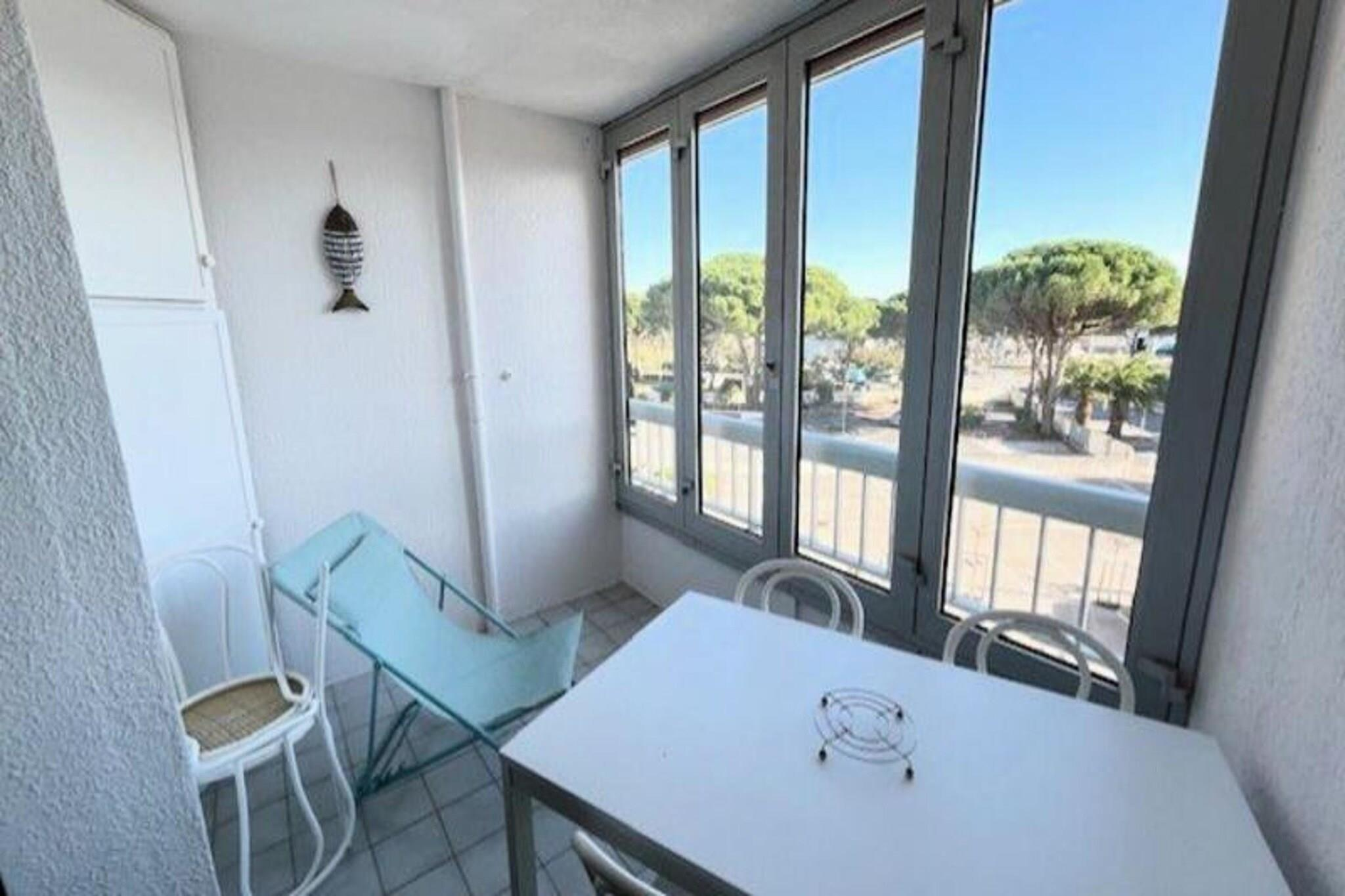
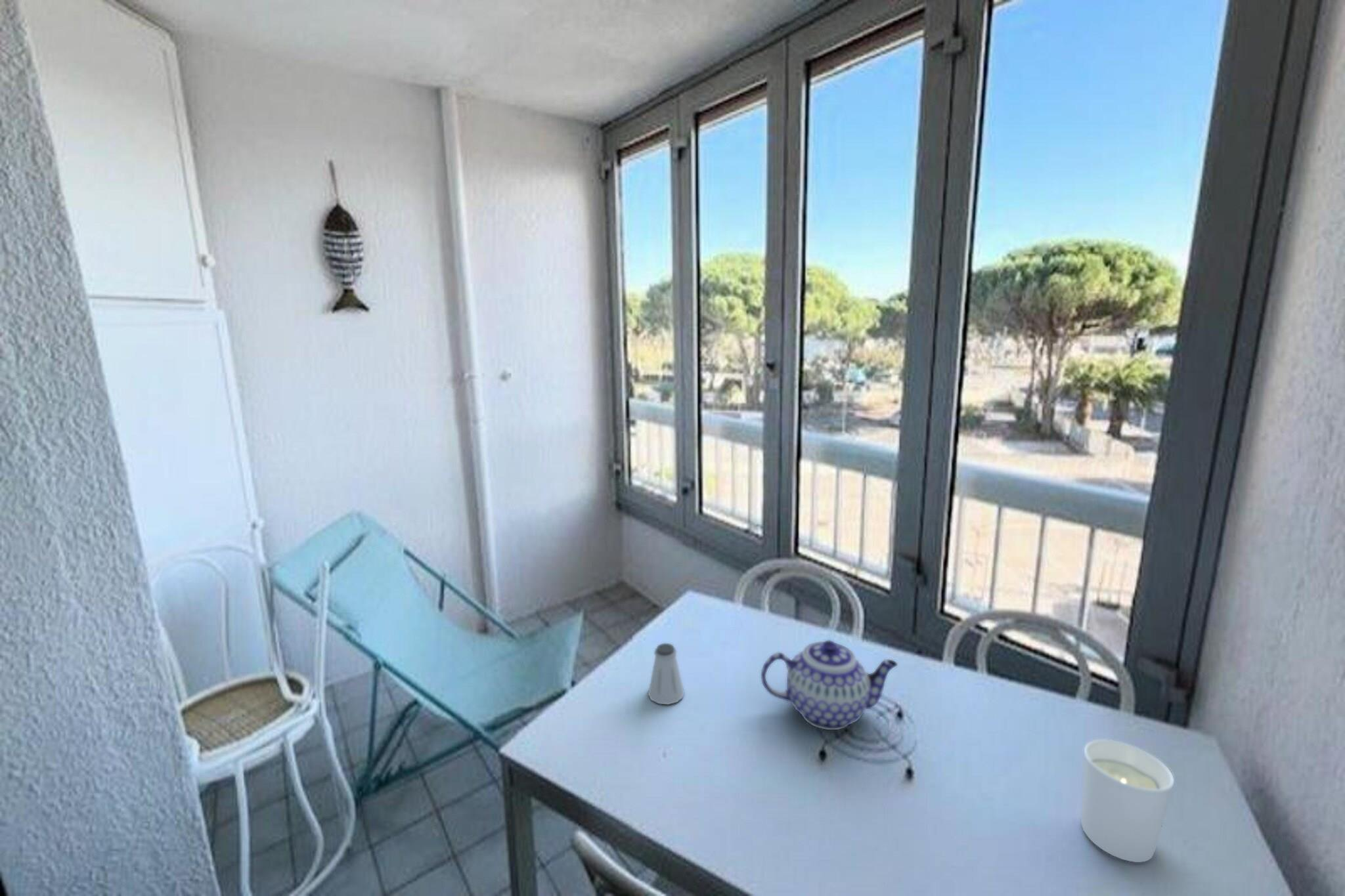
+ saltshaker [648,643,685,705]
+ candle holder [1080,739,1175,863]
+ teapot [761,639,898,731]
